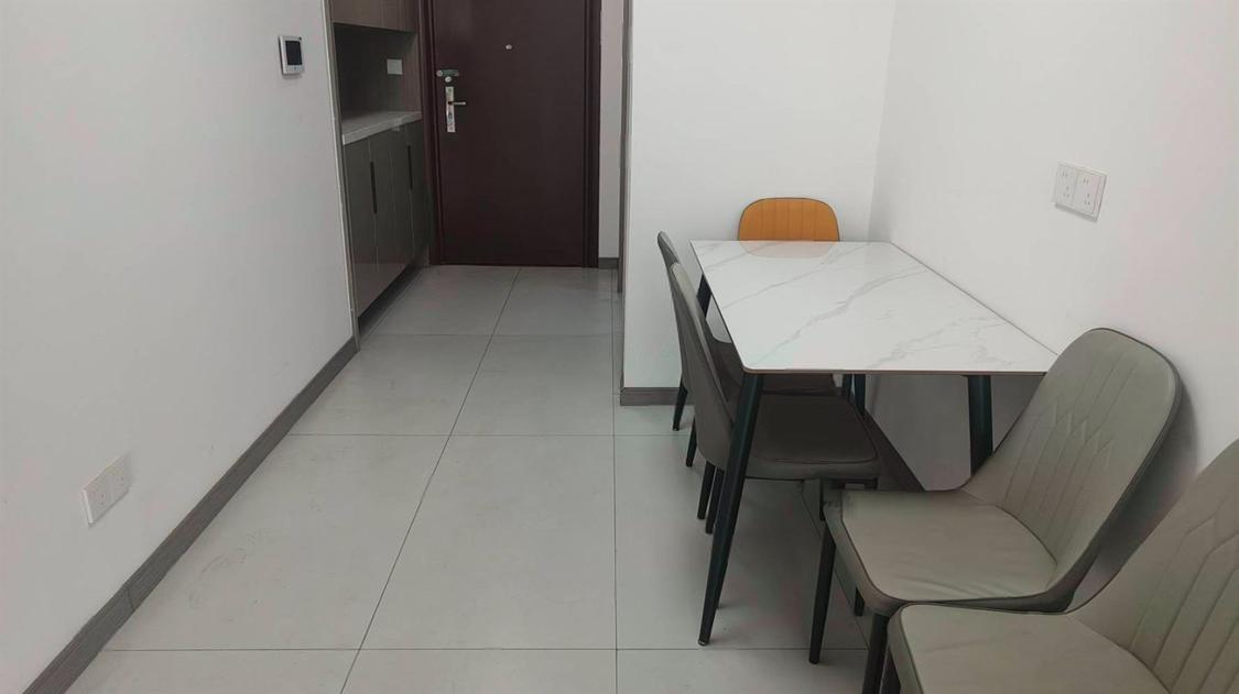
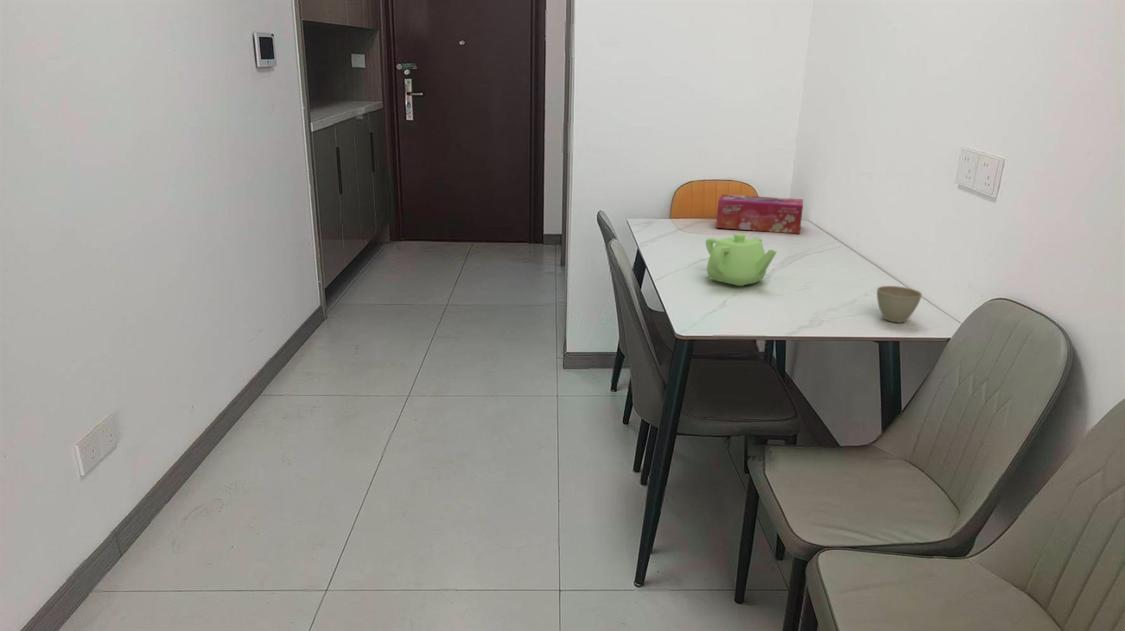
+ tissue box [715,193,804,235]
+ flower pot [876,285,923,323]
+ teapot [705,232,778,287]
